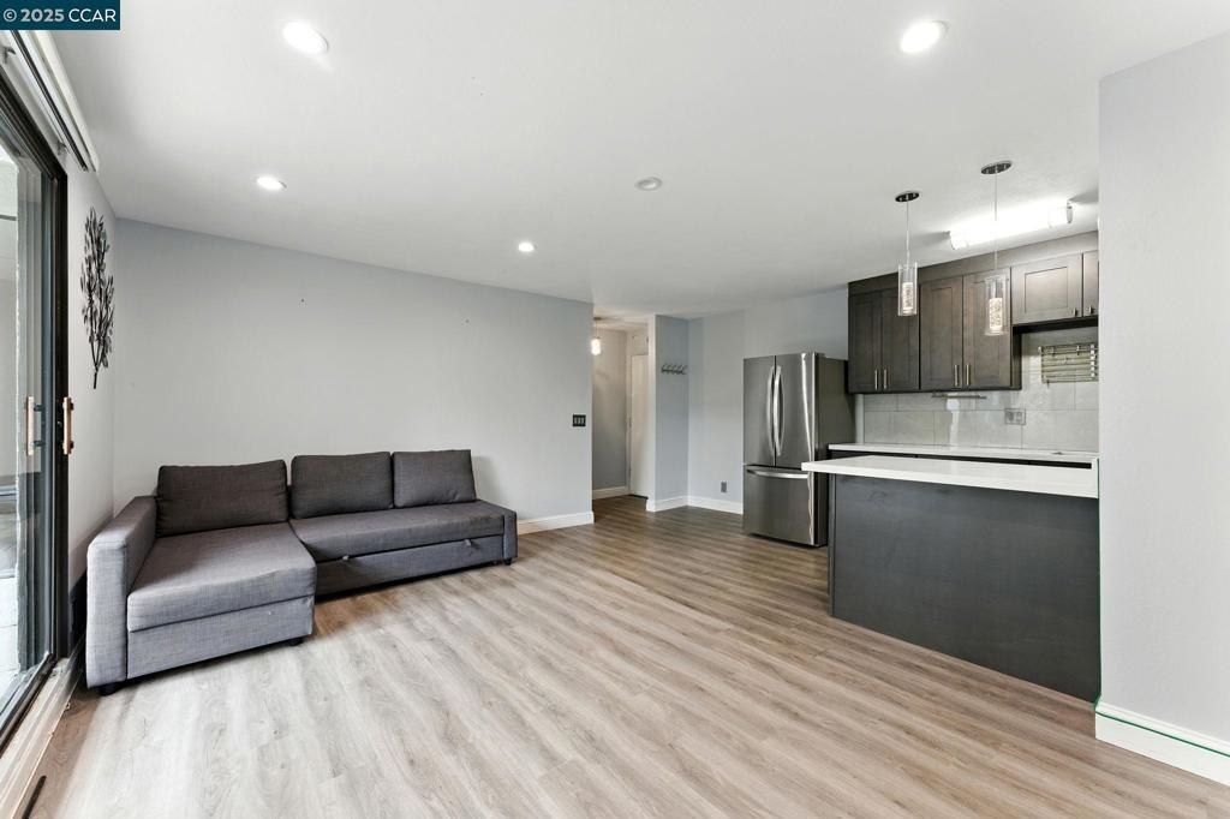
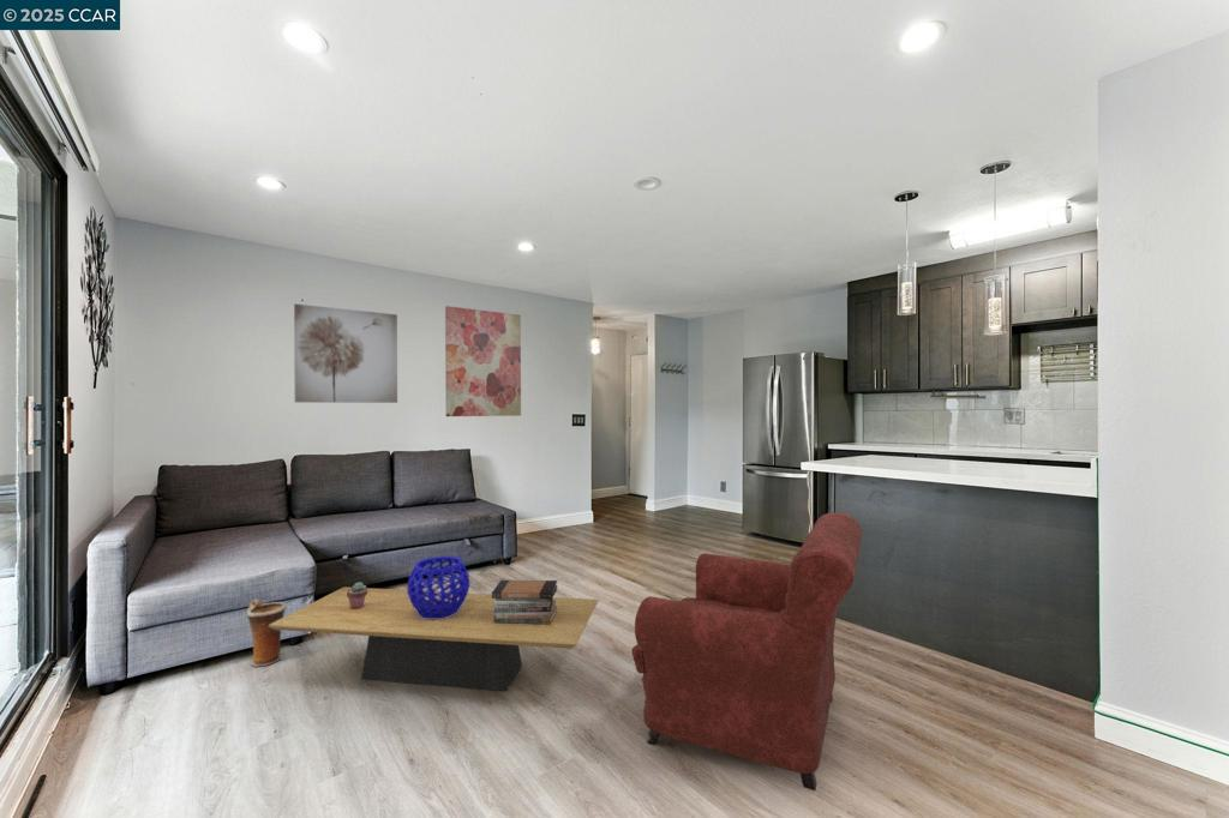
+ armchair [630,512,863,792]
+ potted succulent [347,581,367,609]
+ coffee table [269,585,599,692]
+ vase [245,599,288,668]
+ decorative bowl [406,555,470,619]
+ book stack [491,579,558,625]
+ wall art [293,302,398,404]
+ wall art [444,305,522,417]
